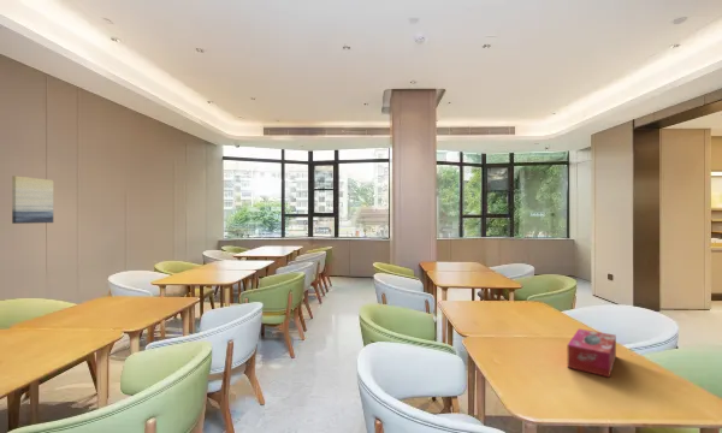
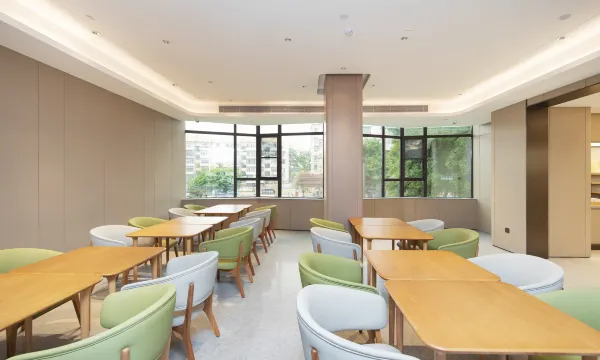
- wall art [11,174,54,225]
- tissue box [567,327,617,379]
